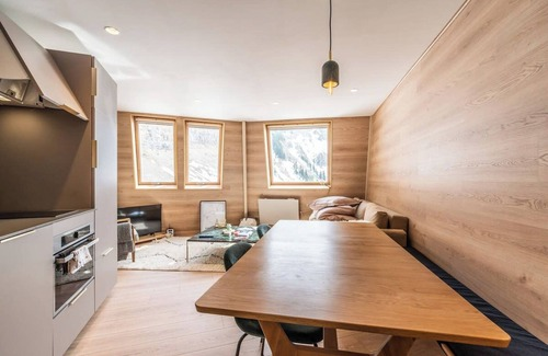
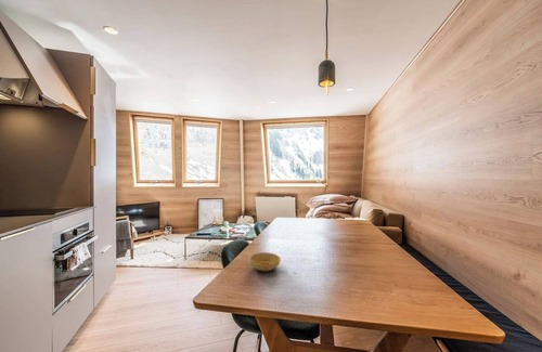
+ bowl [248,251,282,272]
